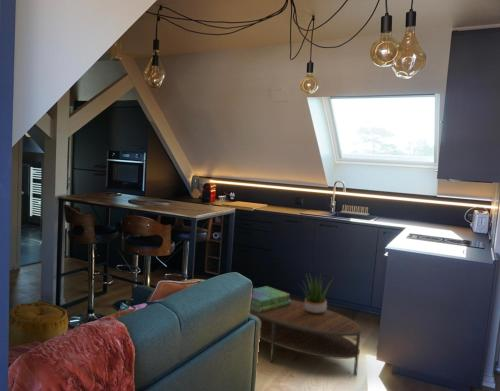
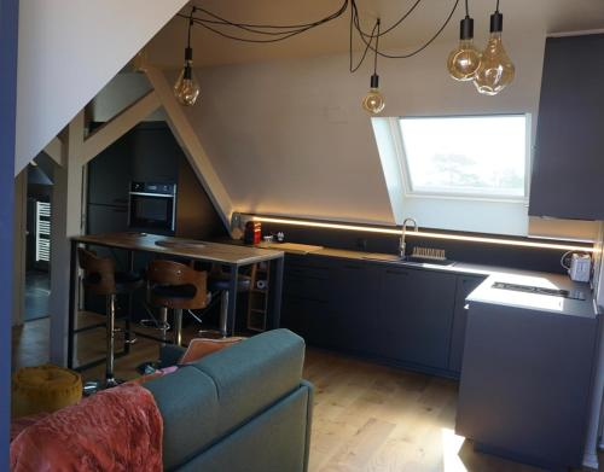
- stack of books [250,285,291,313]
- potted plant [298,271,335,313]
- coffee table [249,298,363,377]
